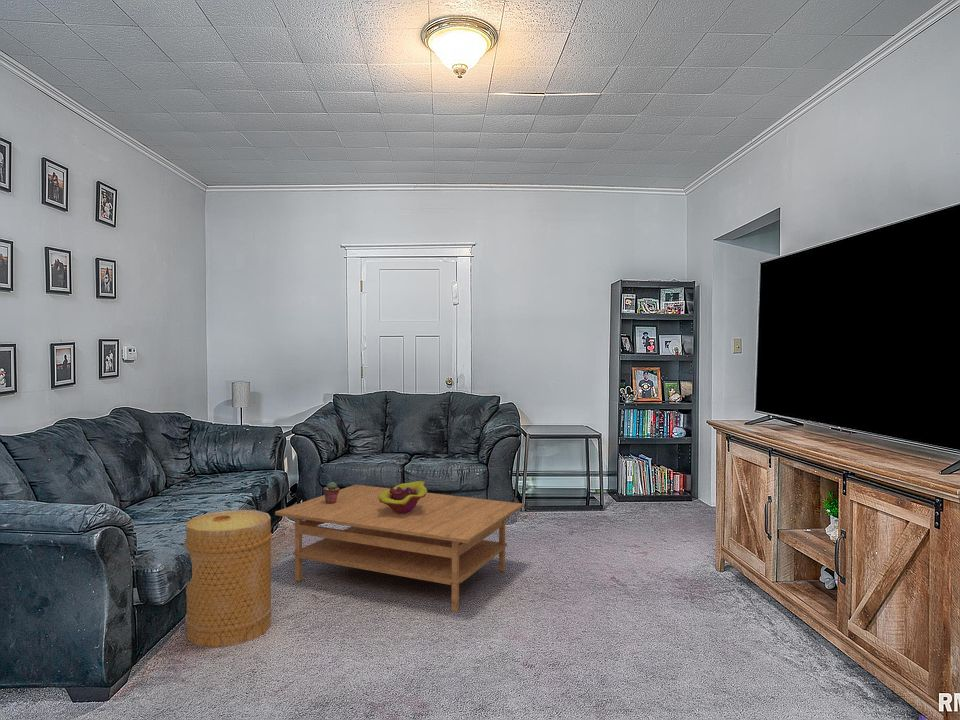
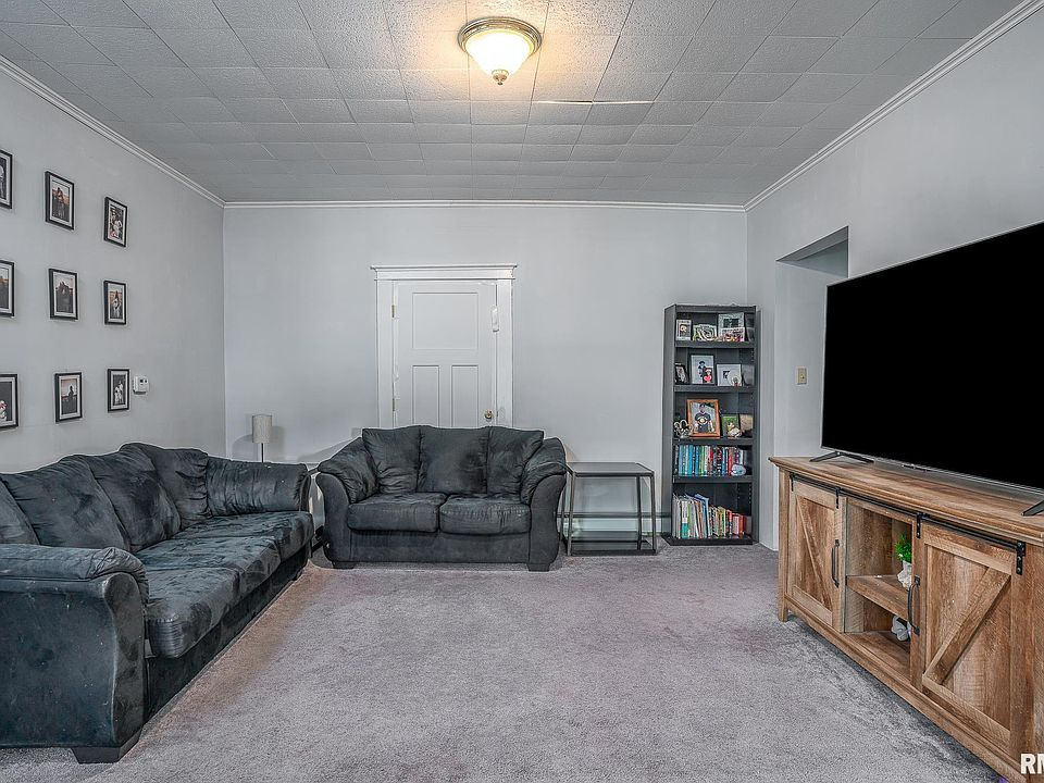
- decorative bowl [378,480,428,513]
- coffee table [274,484,524,613]
- basket [184,509,273,648]
- potted succulent [322,481,340,504]
